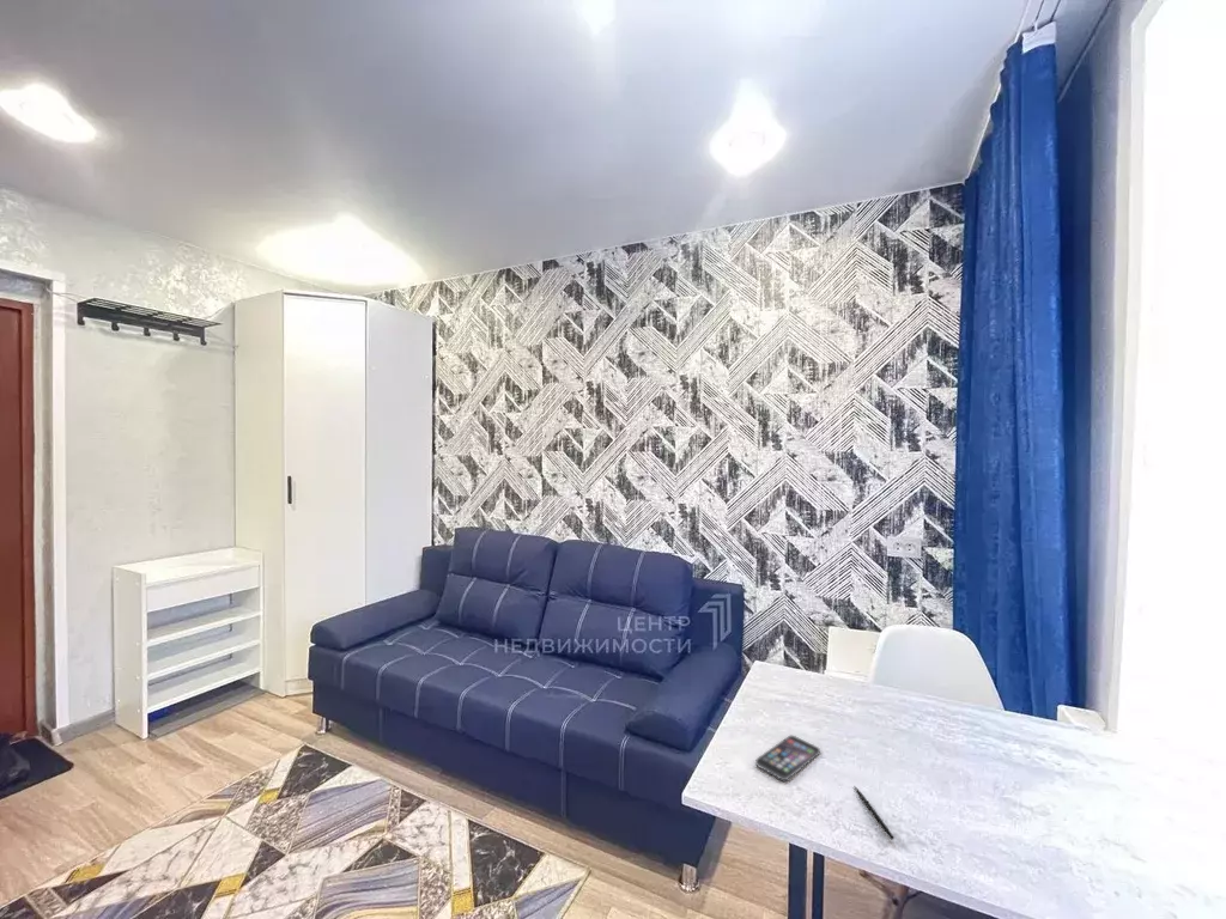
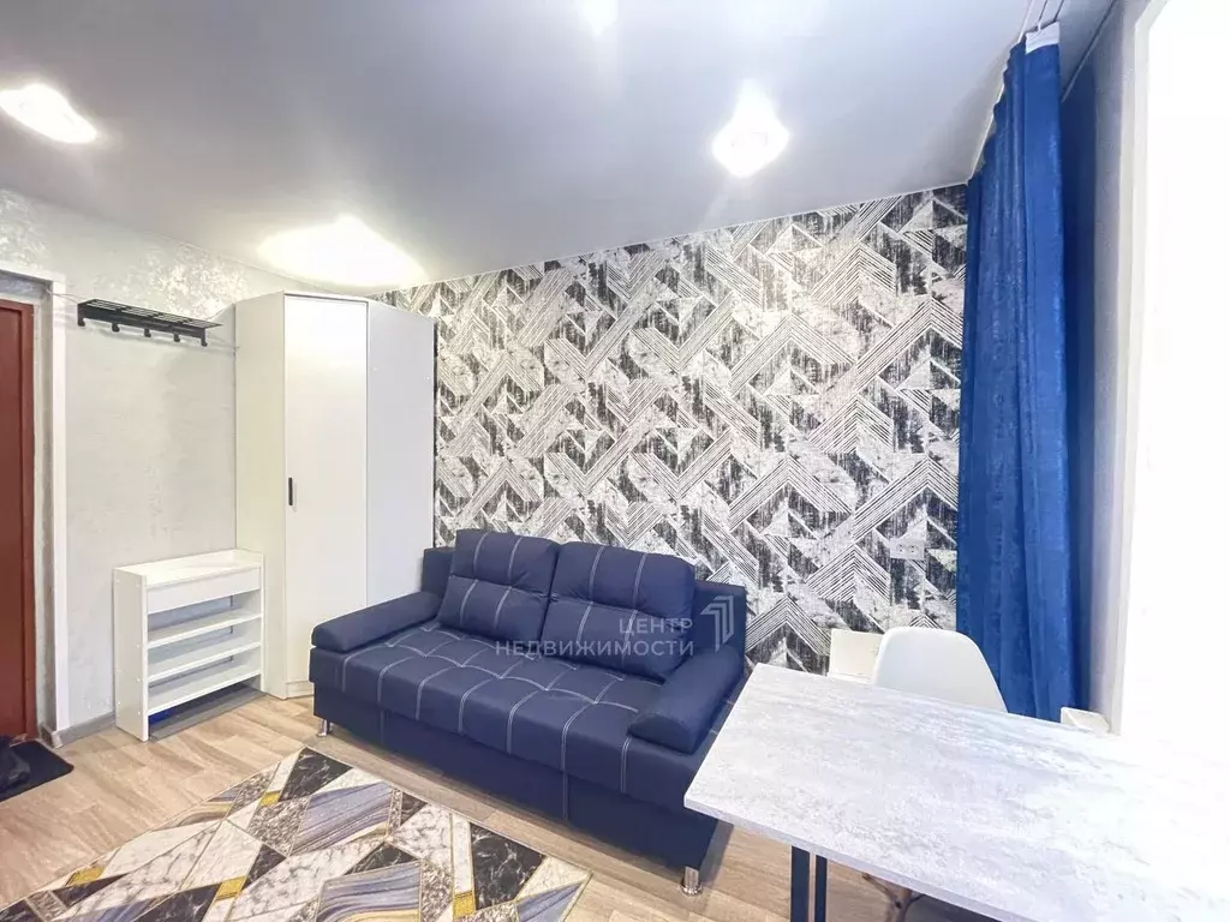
- smartphone [754,735,821,781]
- pen [854,785,896,841]
